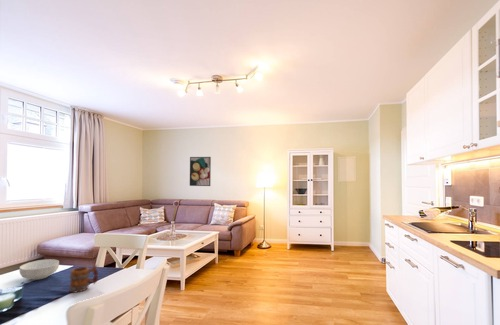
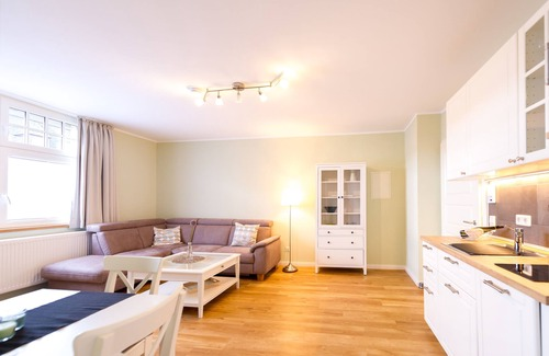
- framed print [189,156,212,187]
- cereal bowl [19,258,60,281]
- mug [68,264,99,294]
